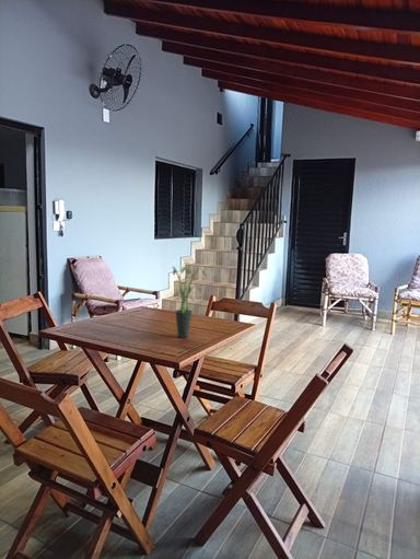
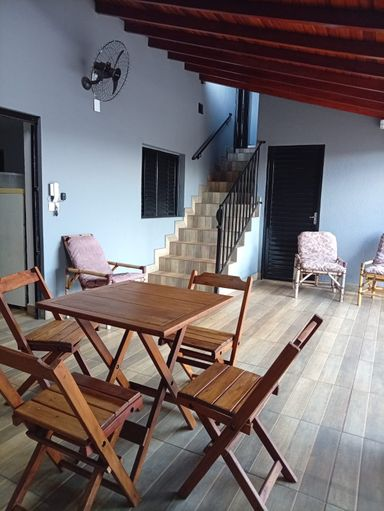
- potted plant [172,261,207,339]
